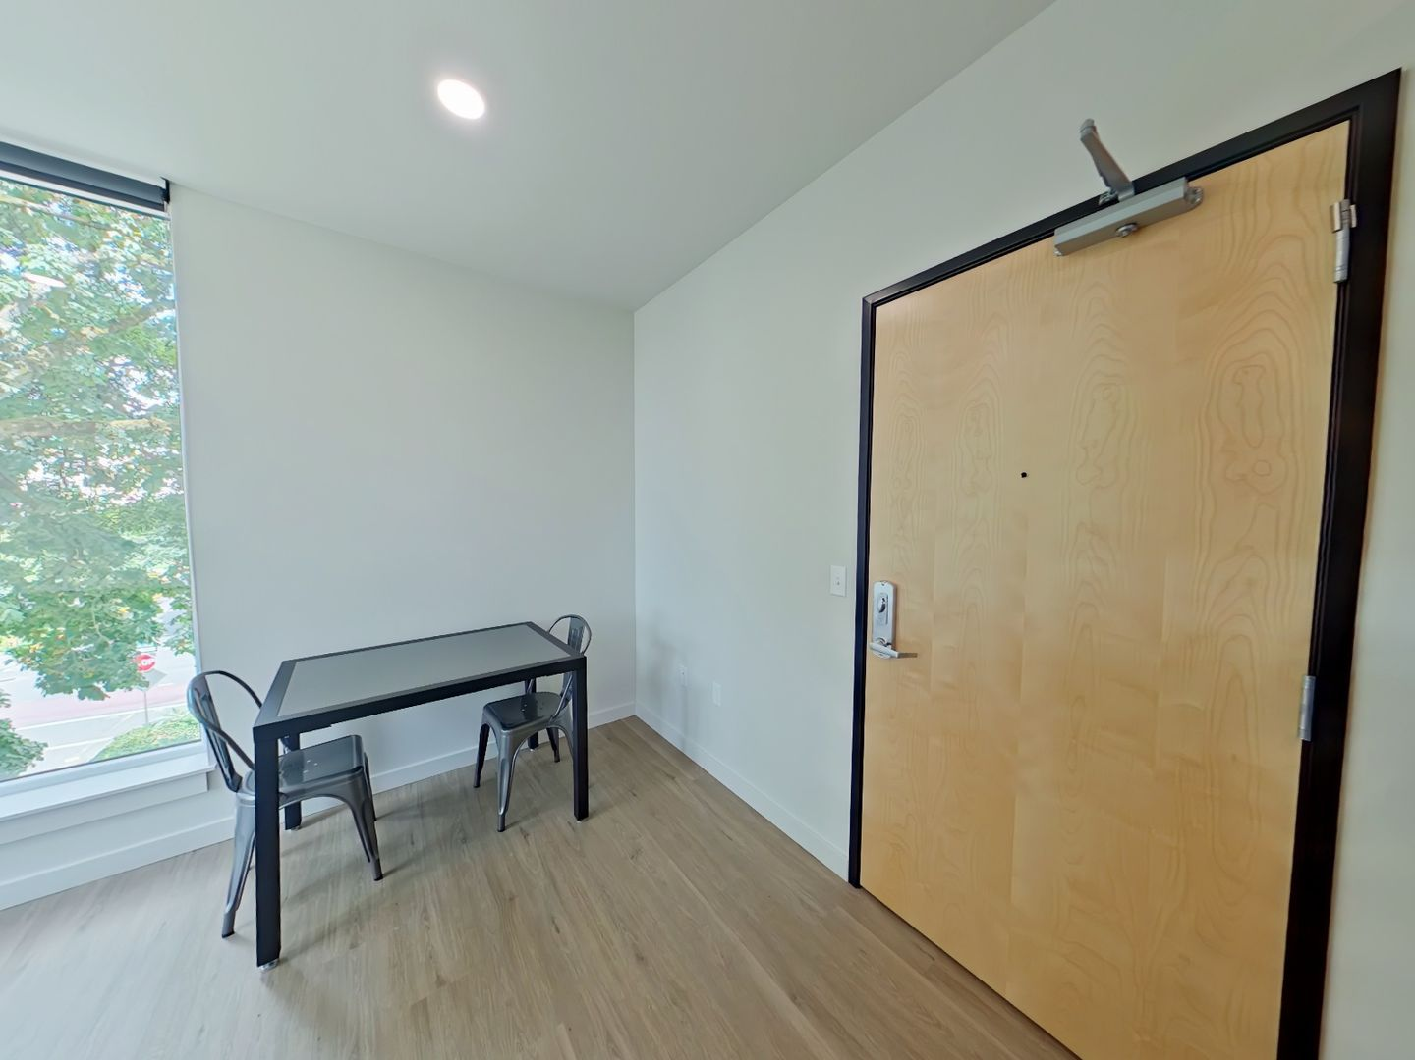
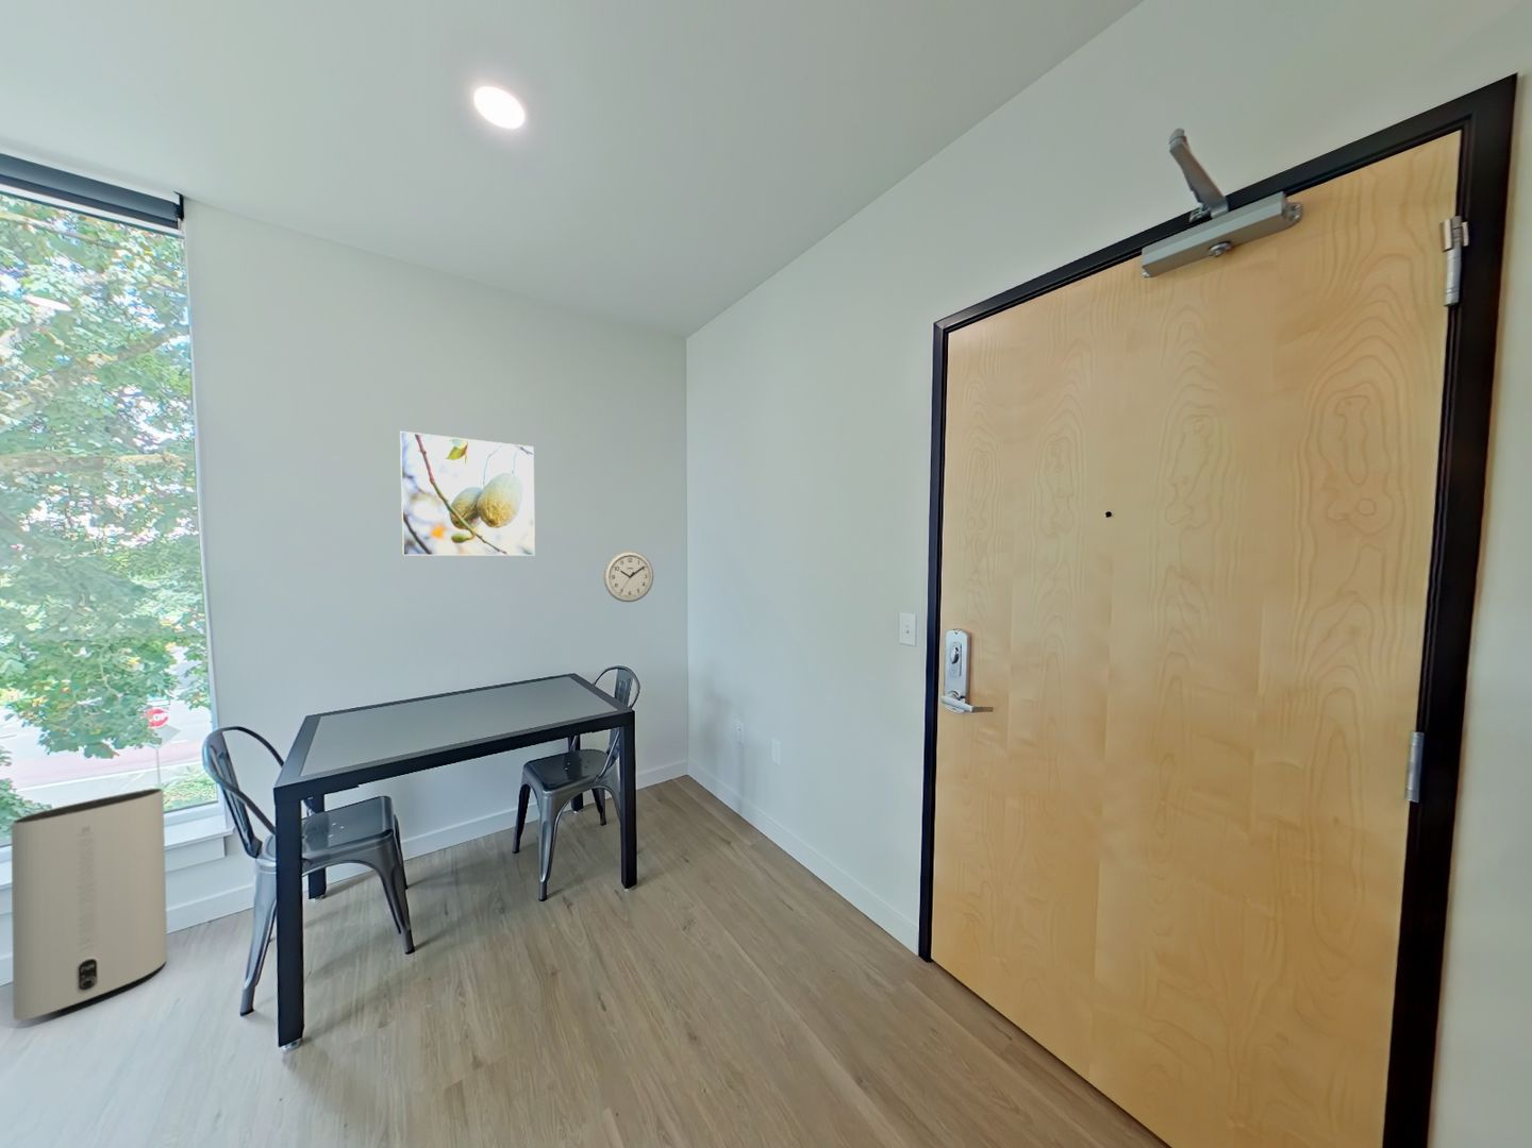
+ air purifier [11,787,169,1021]
+ wall clock [602,550,654,603]
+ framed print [399,430,536,557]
